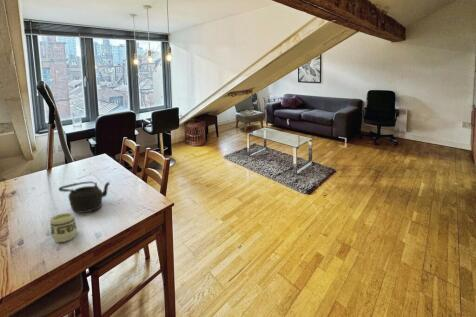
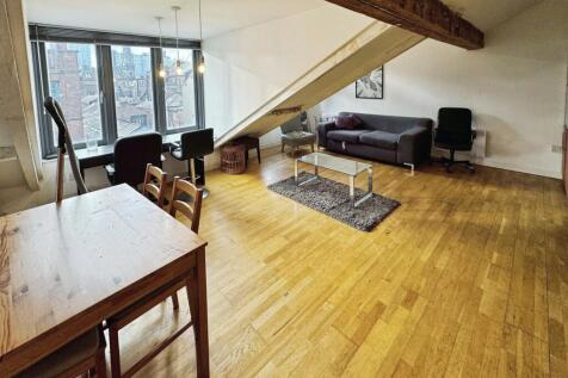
- teapot [58,180,111,214]
- cup [49,212,78,243]
